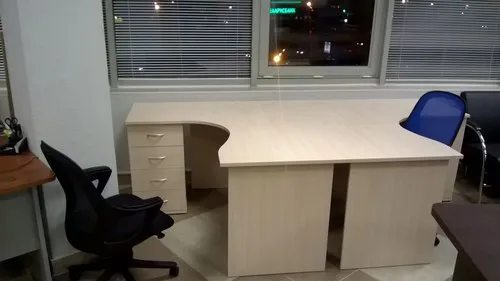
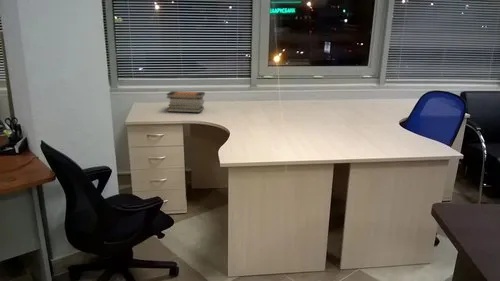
+ book stack [165,90,206,113]
